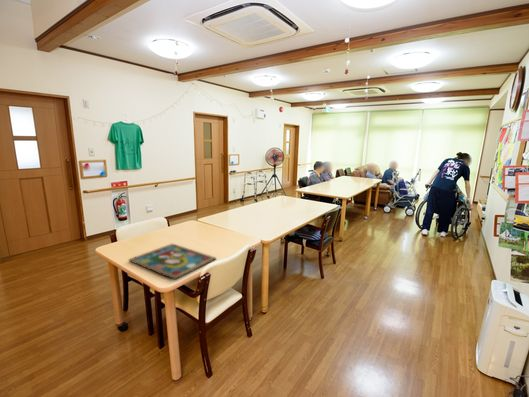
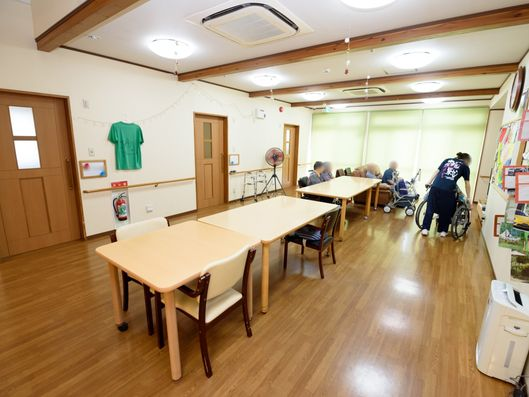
- framed painting [128,243,217,281]
